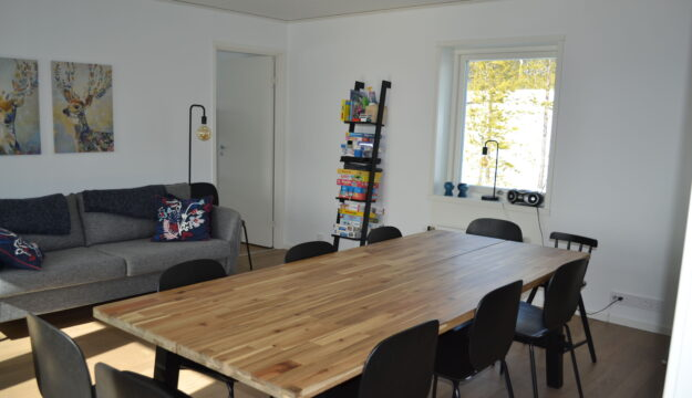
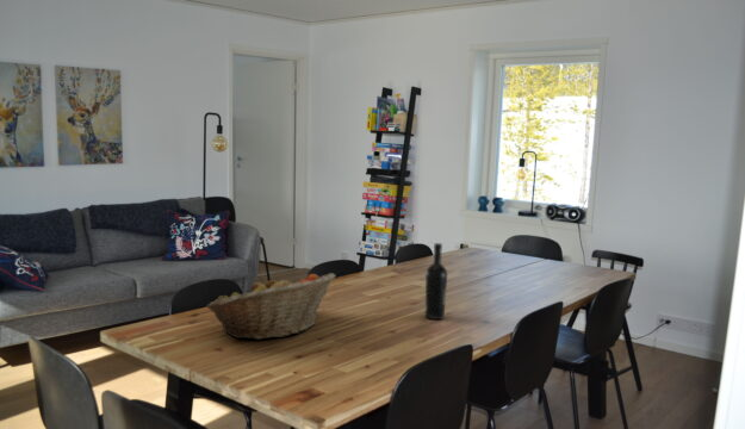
+ wine bottle [424,242,448,321]
+ fruit basket [205,272,336,341]
